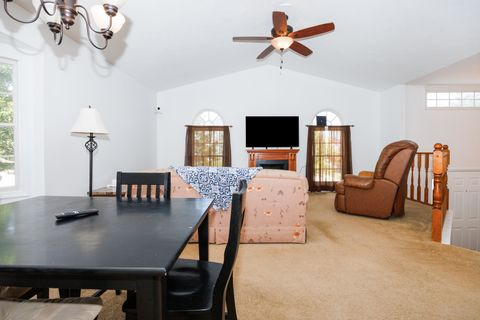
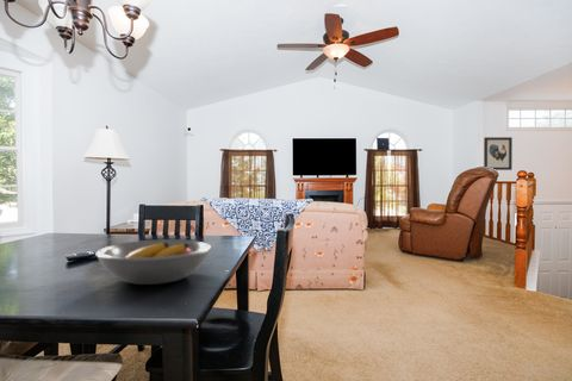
+ wall art [483,136,514,171]
+ fruit bowl [94,238,213,286]
